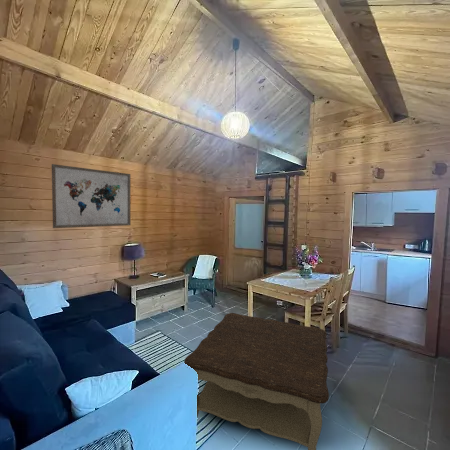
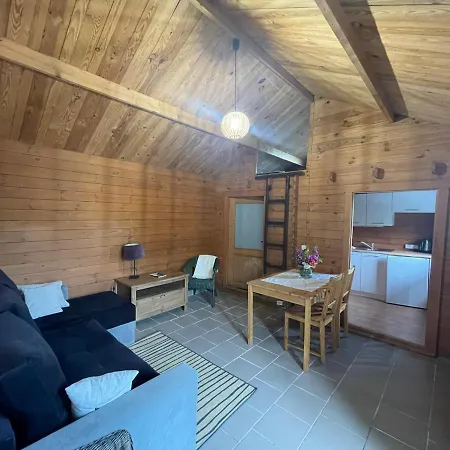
- coffee table [183,312,330,450]
- wall art [51,163,132,229]
